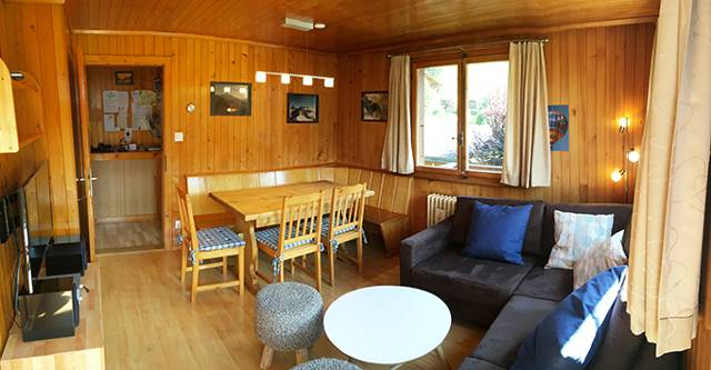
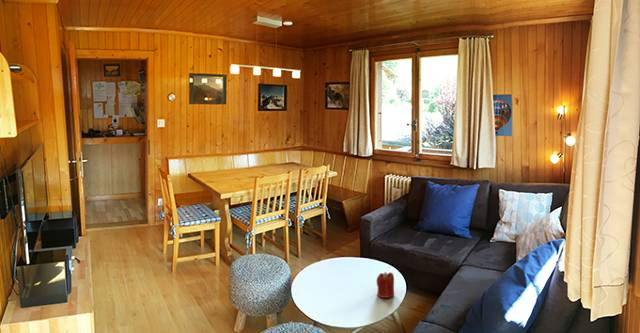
+ candle [375,271,395,299]
